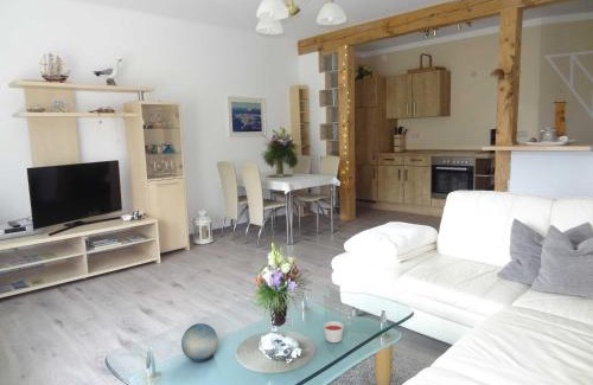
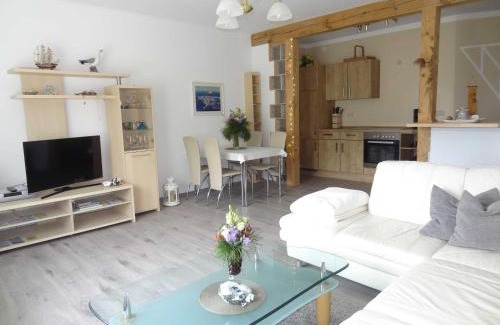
- decorative ball [180,322,219,362]
- candle [323,320,345,344]
